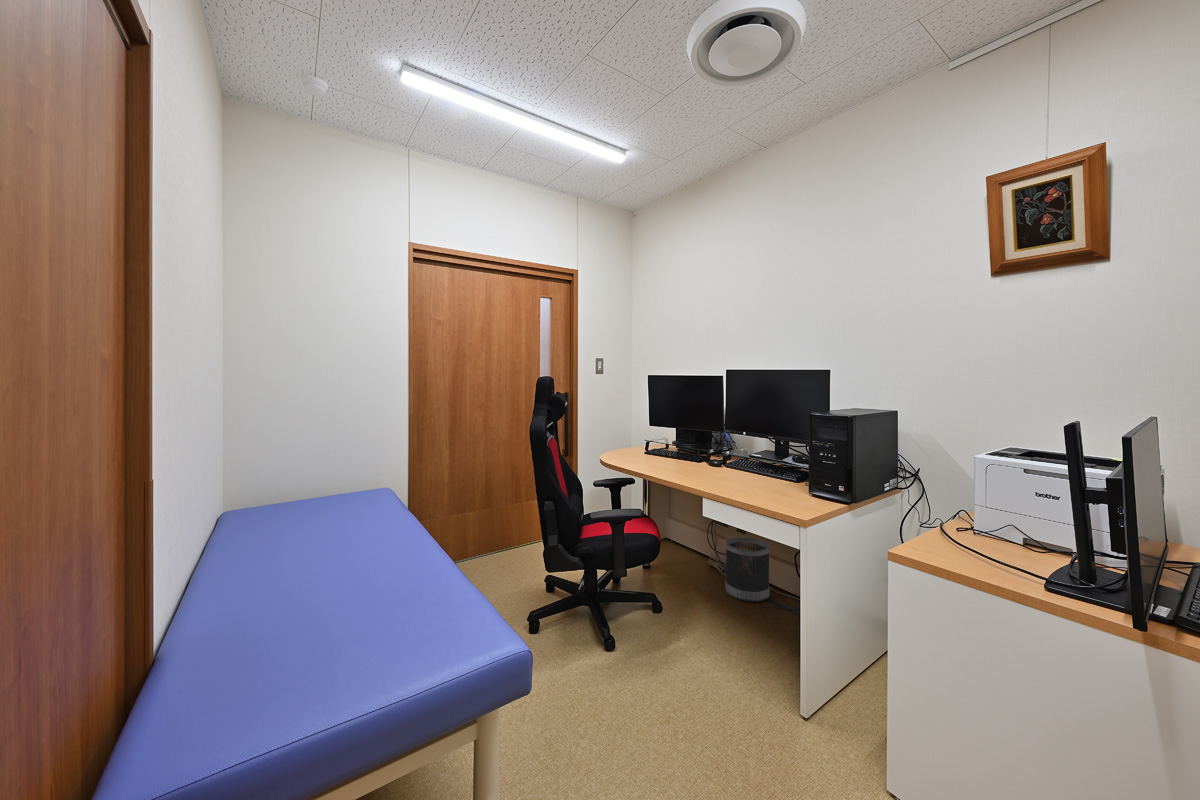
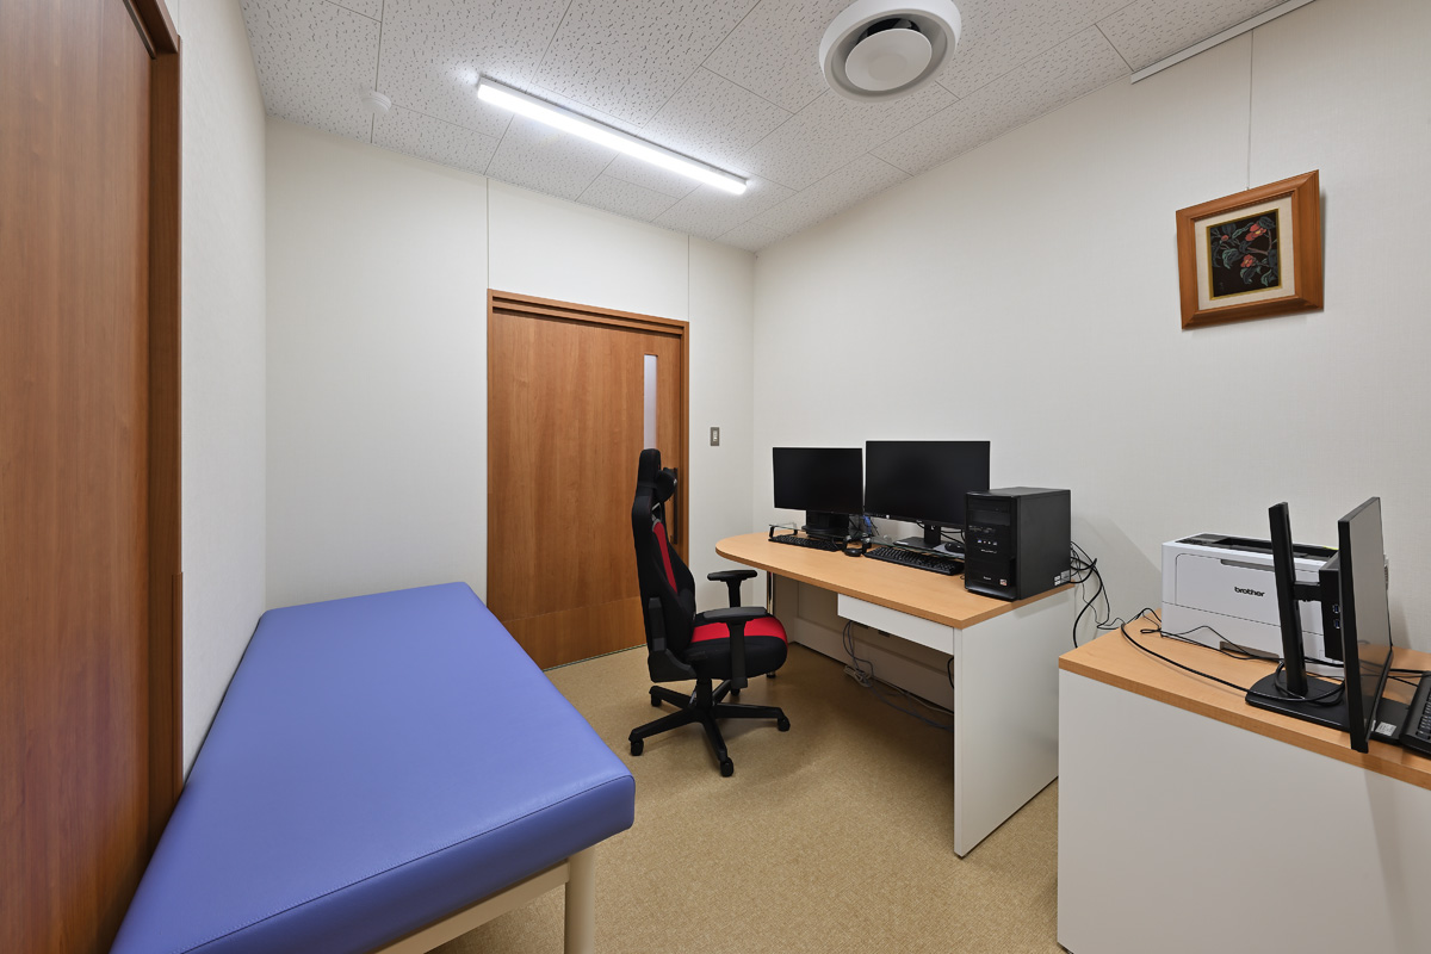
- wastebasket [724,536,771,603]
